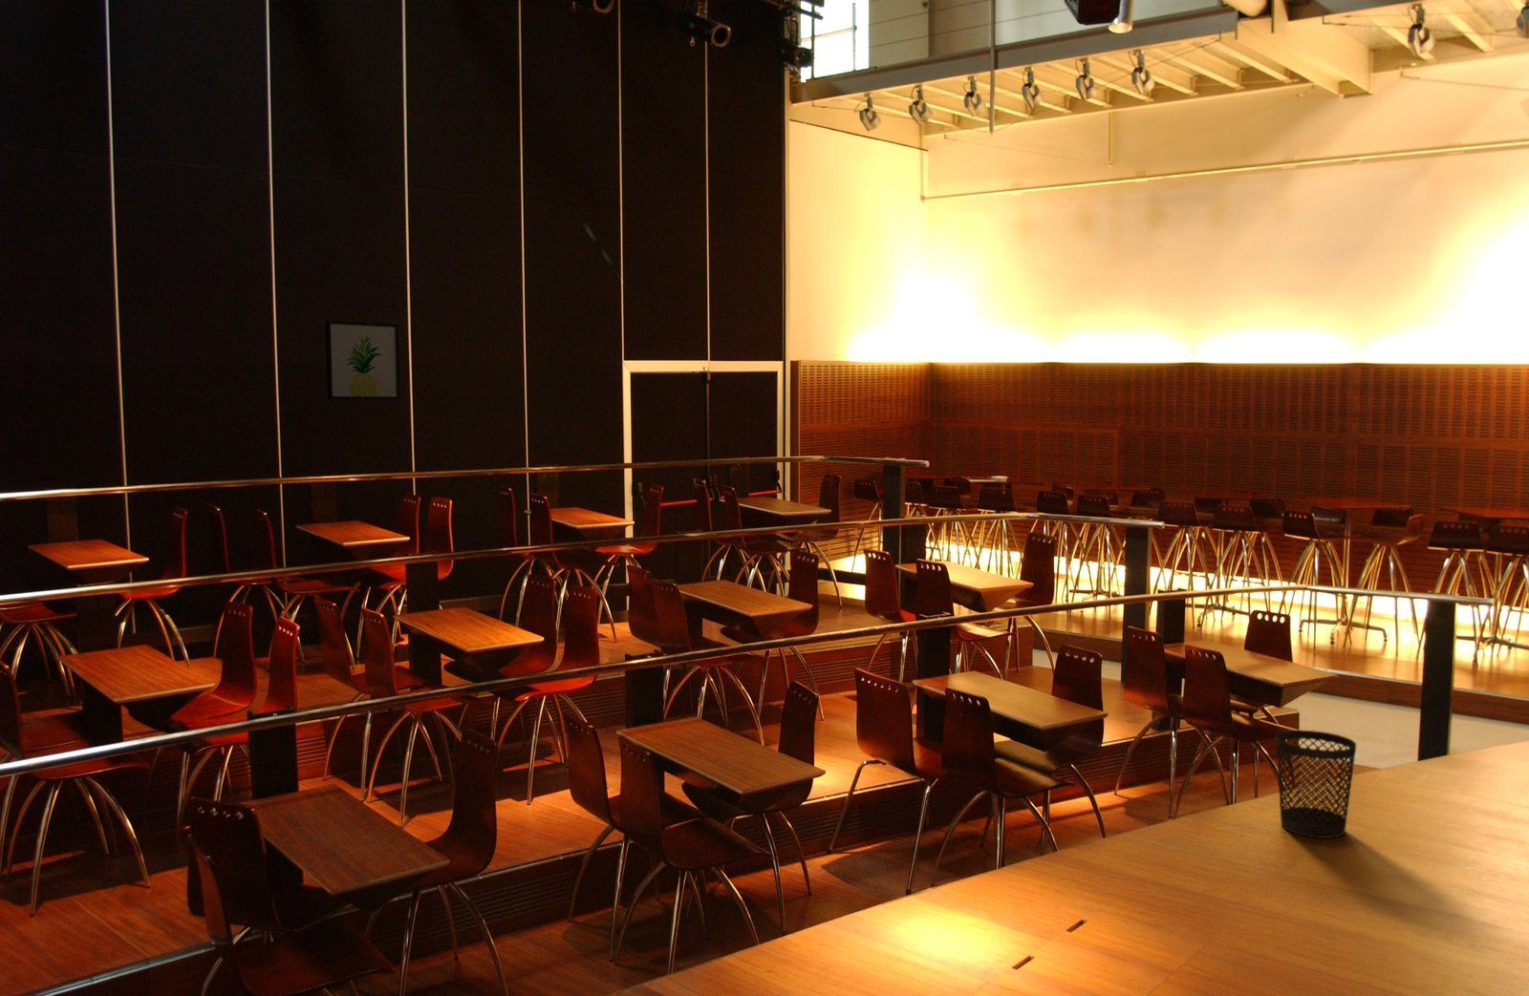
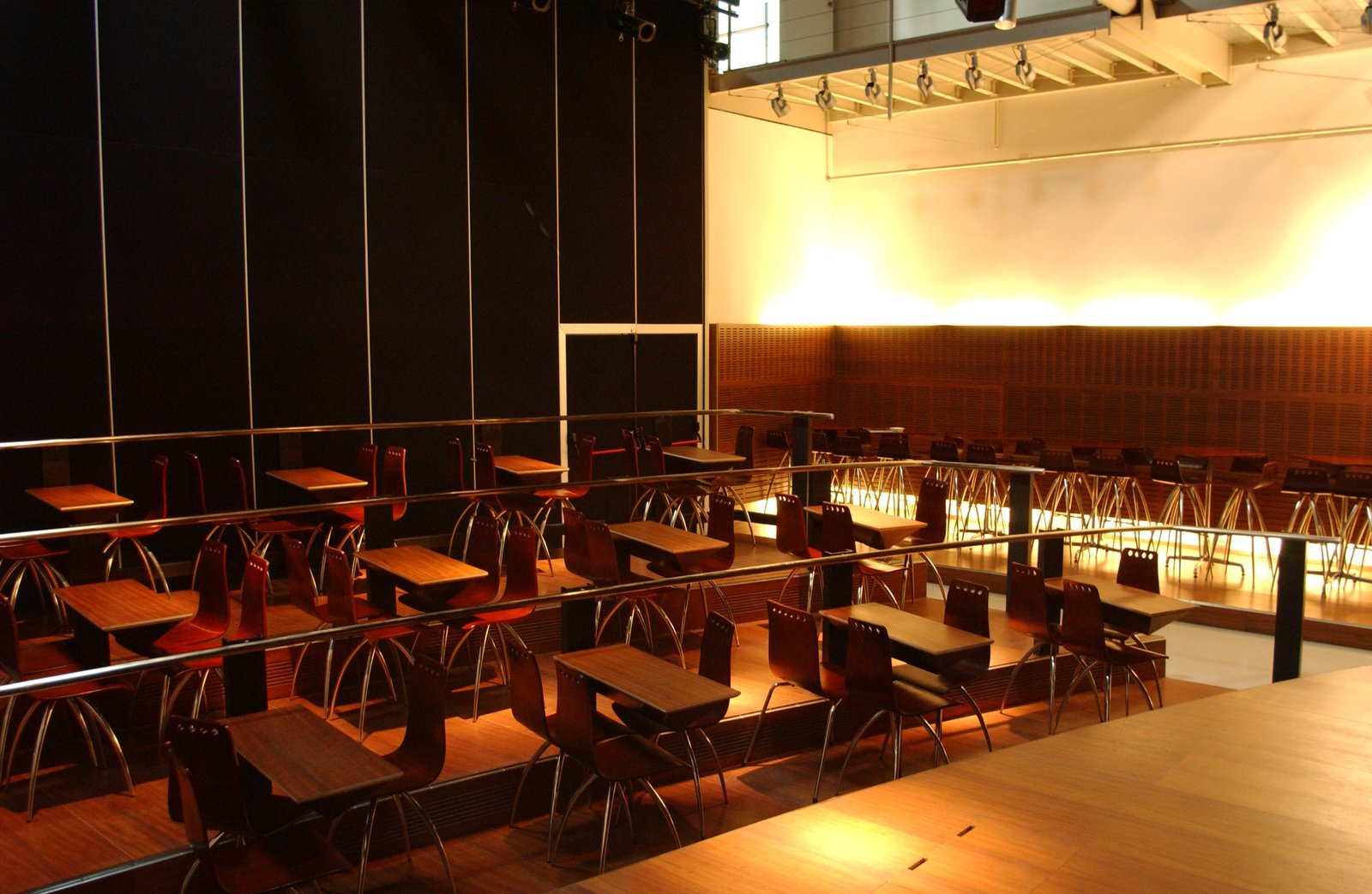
- wastebasket [1275,730,1357,839]
- wall art [324,320,401,400]
